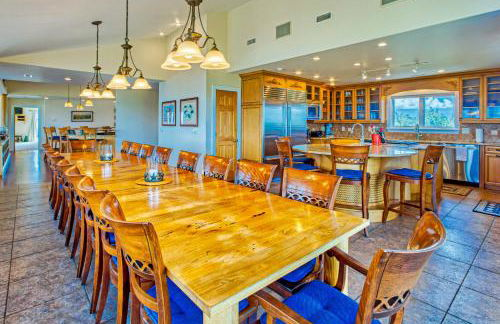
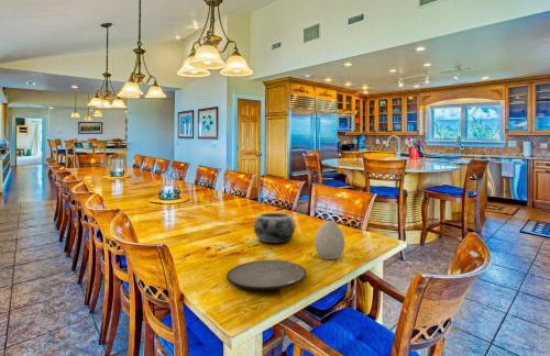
+ decorative egg [314,220,345,260]
+ decorative bowl [253,212,296,244]
+ plate [226,259,307,291]
